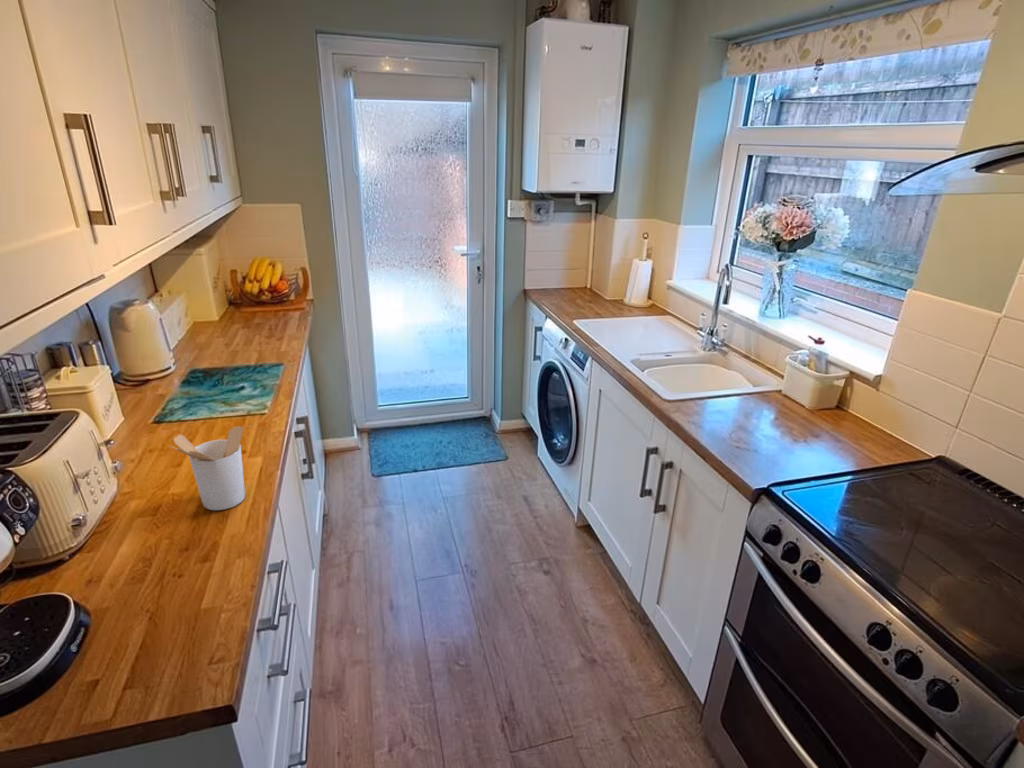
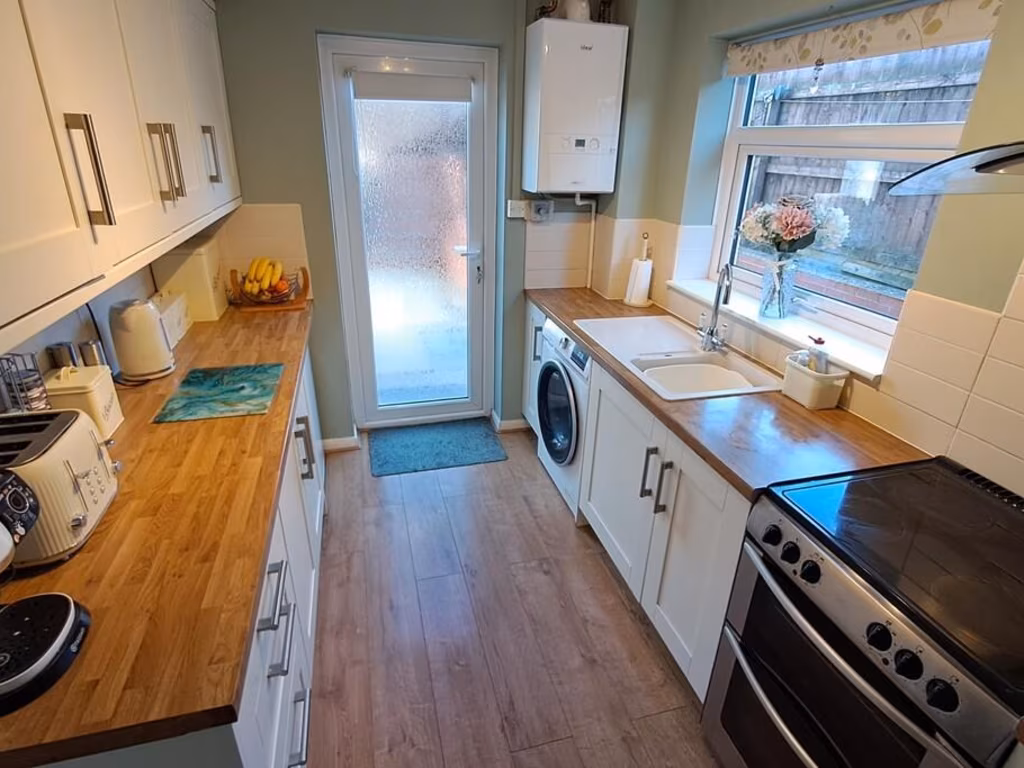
- utensil holder [169,425,246,511]
